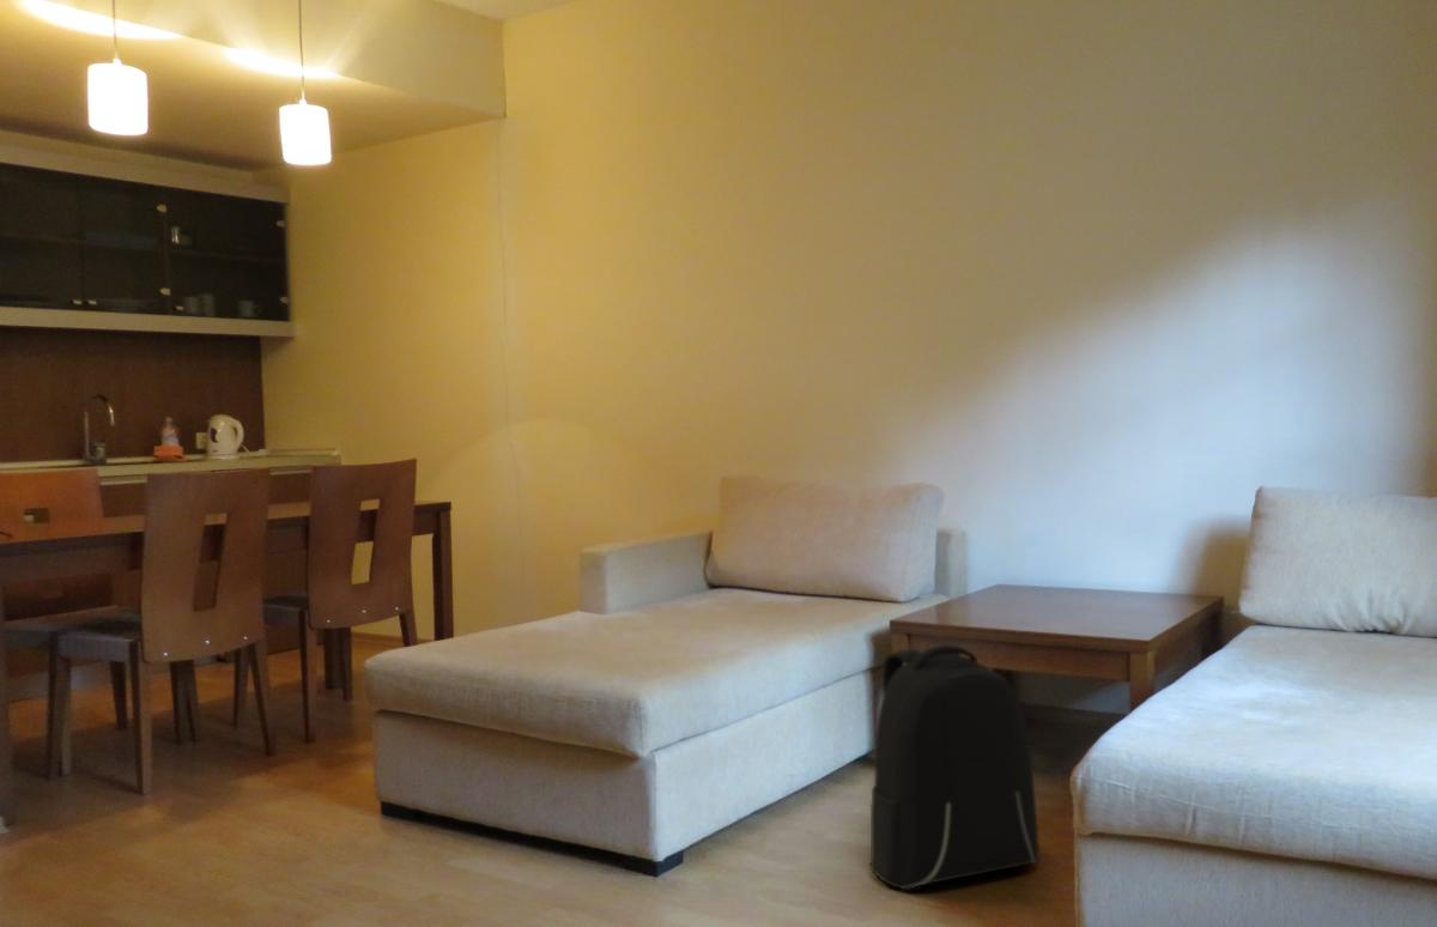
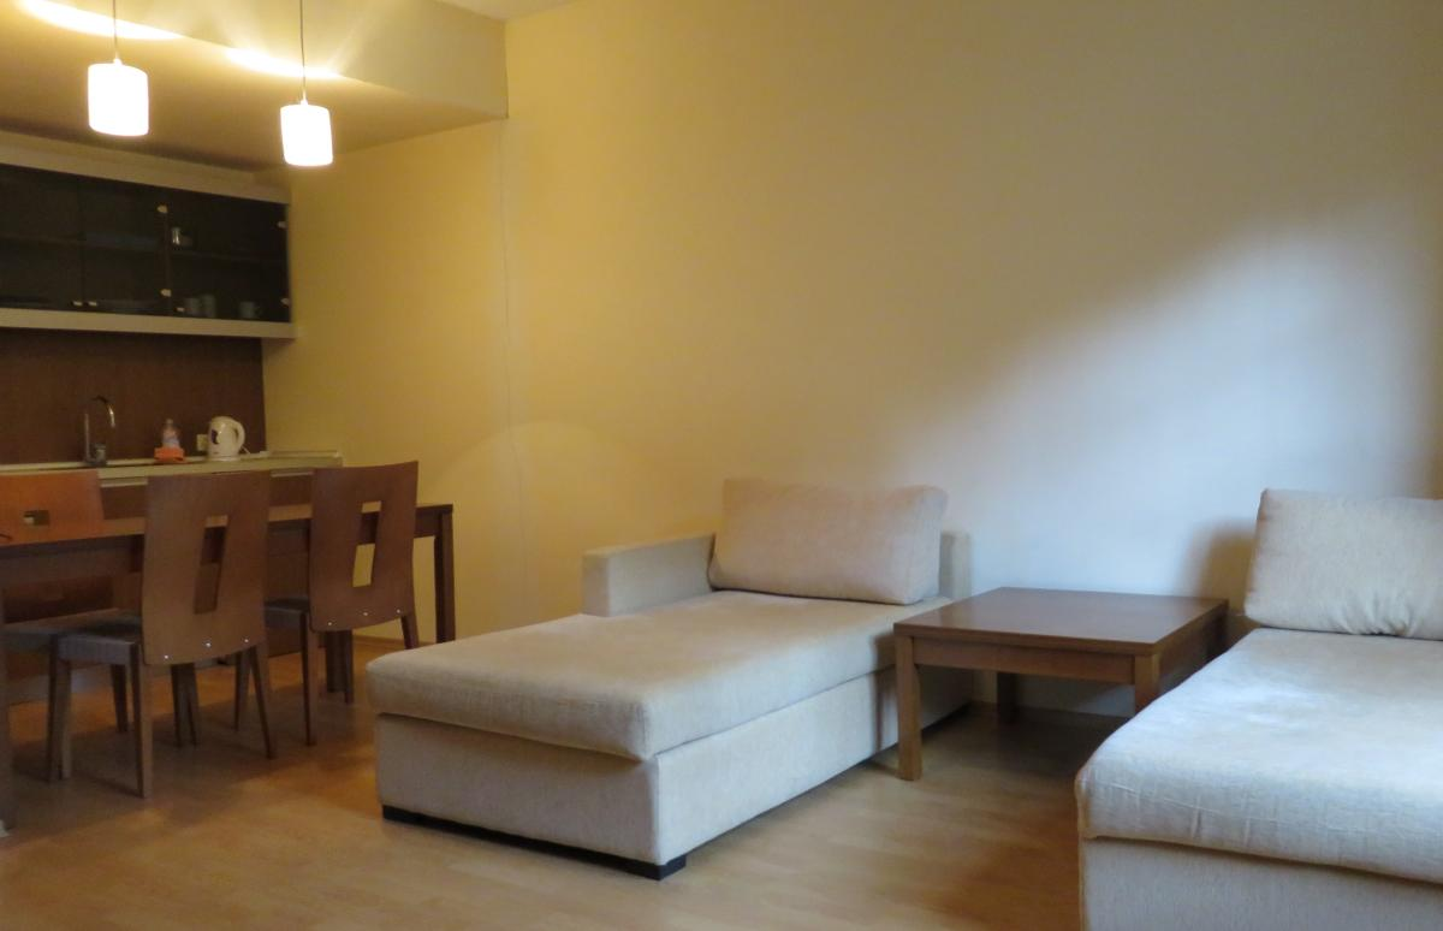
- backpack [869,643,1039,890]
